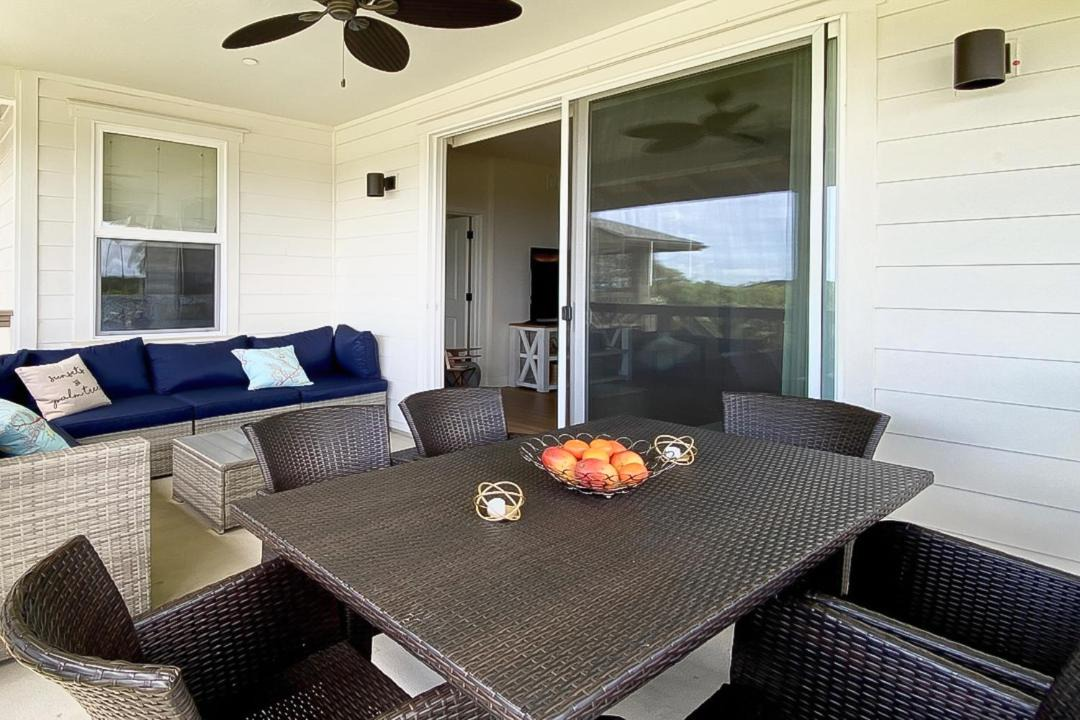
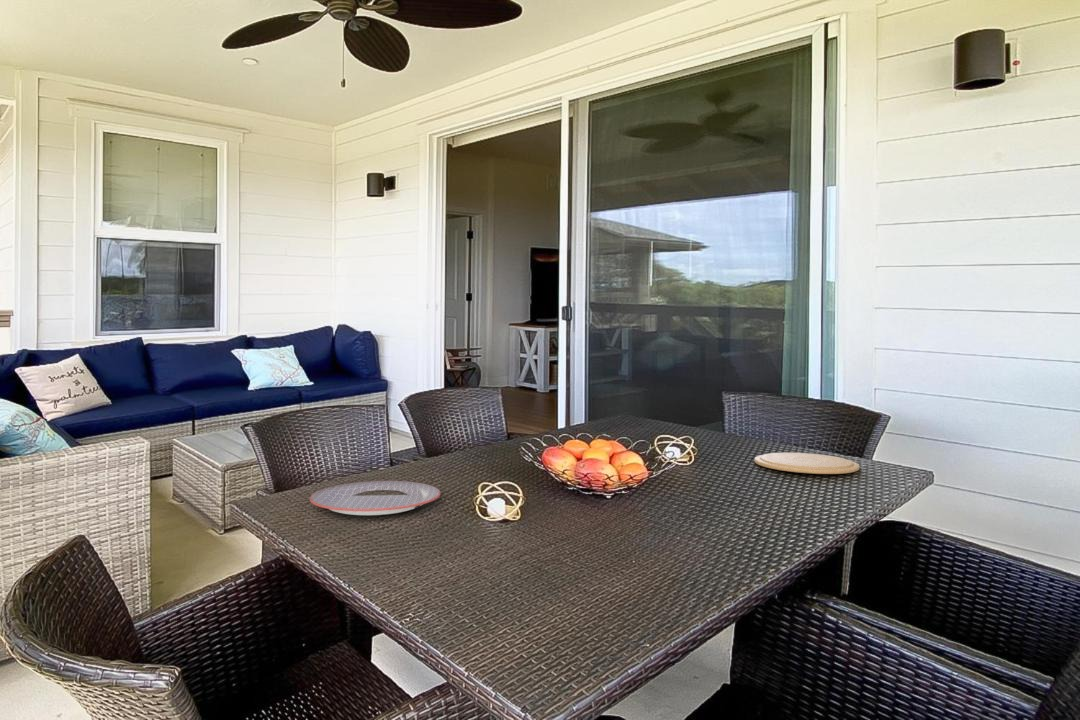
+ plate [309,480,441,516]
+ plate [753,452,860,475]
